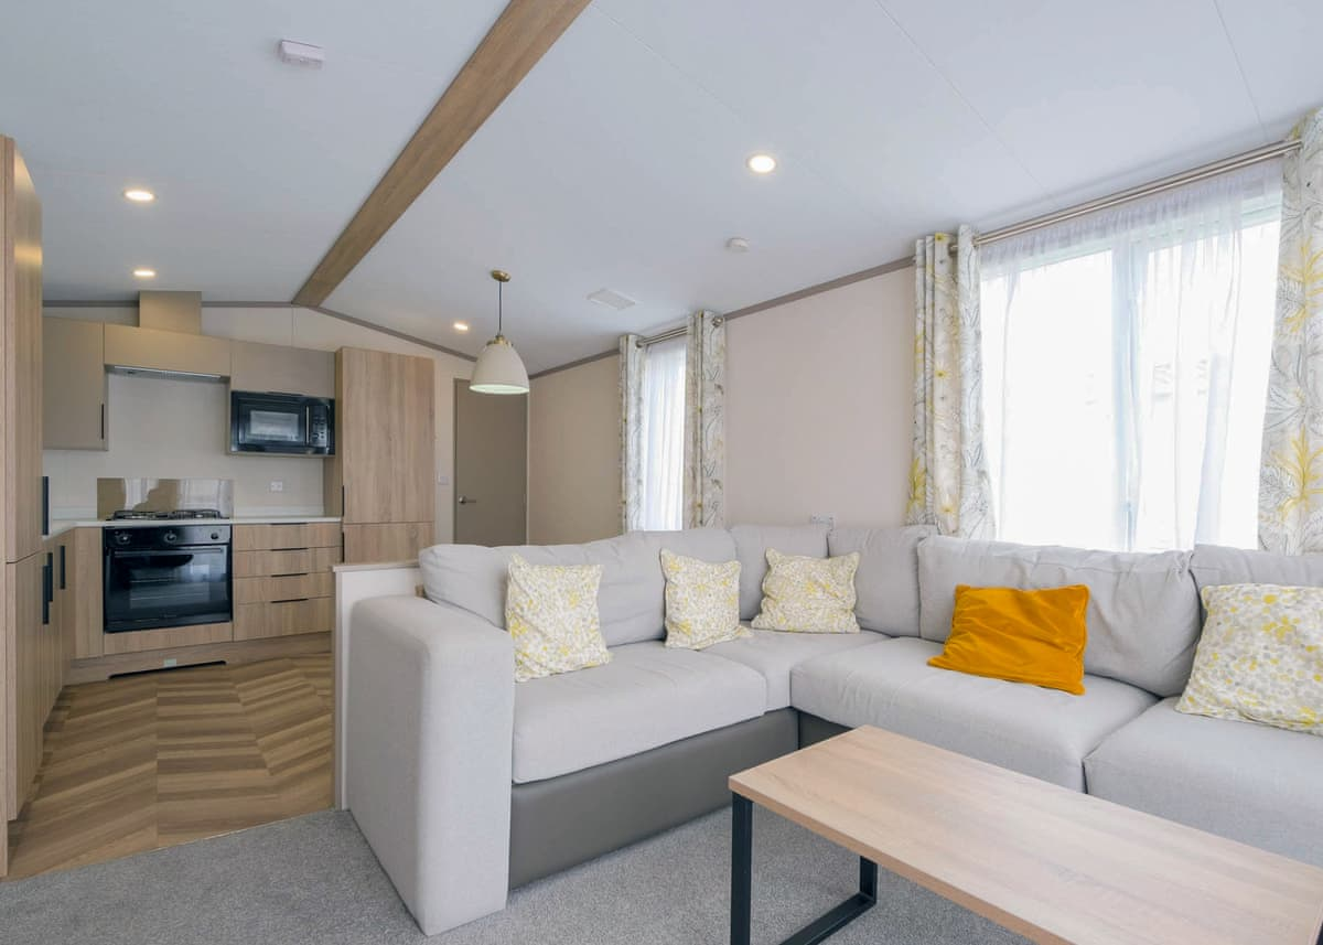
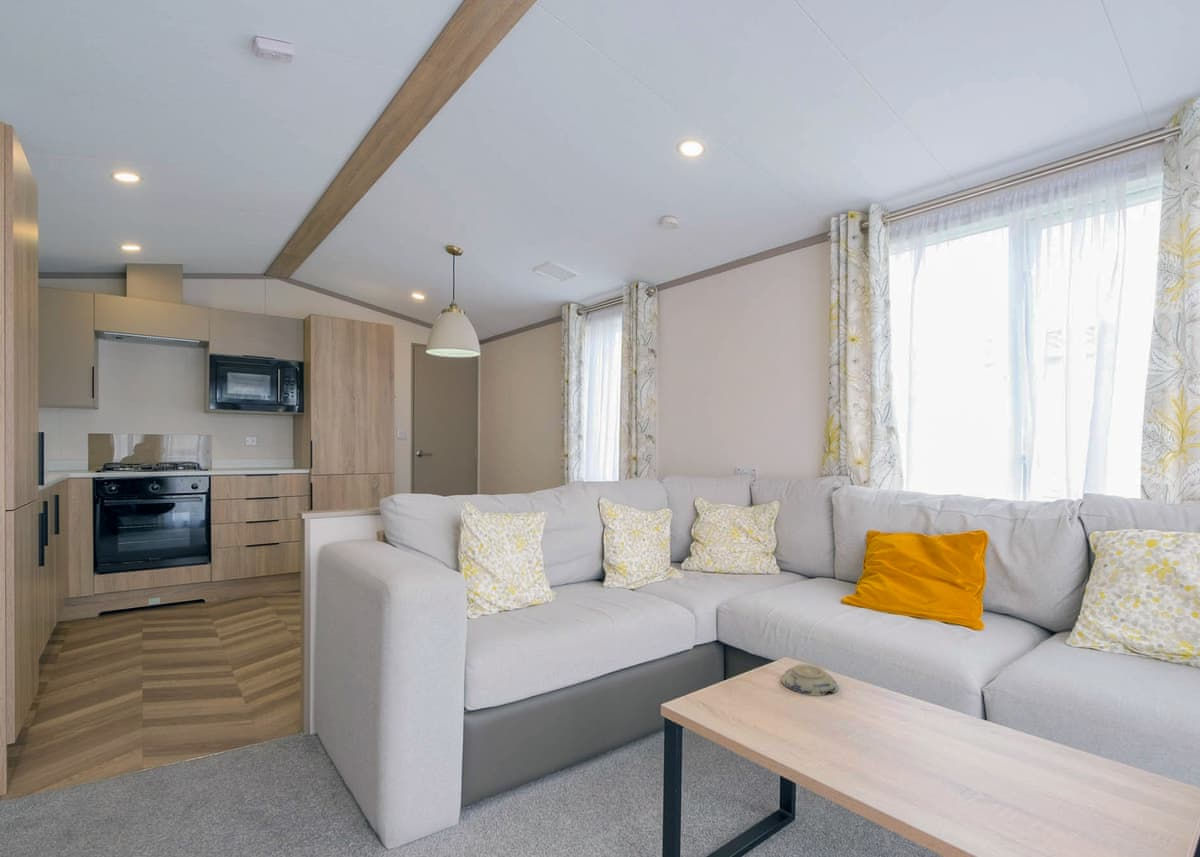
+ decorative bowl [780,663,840,697]
